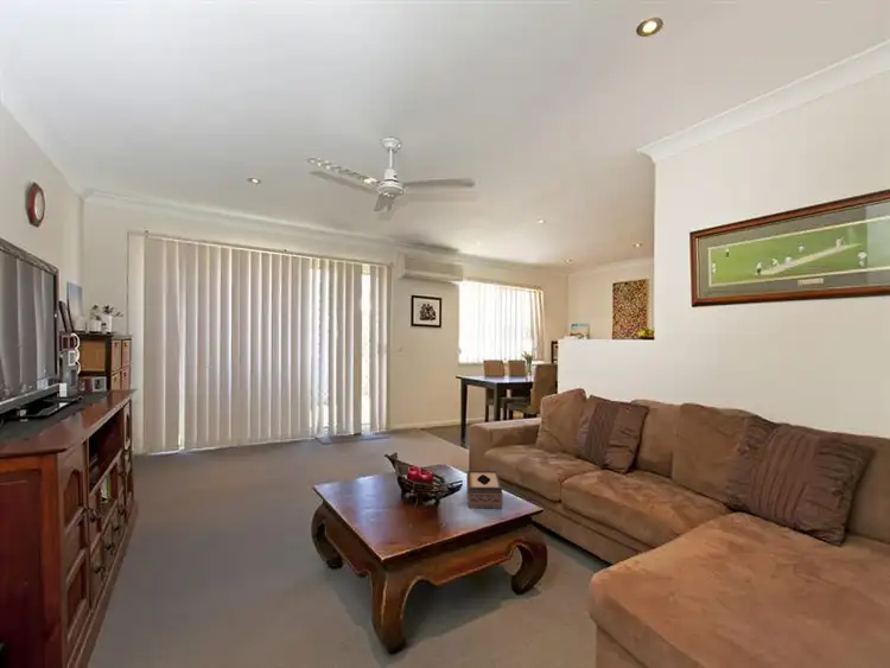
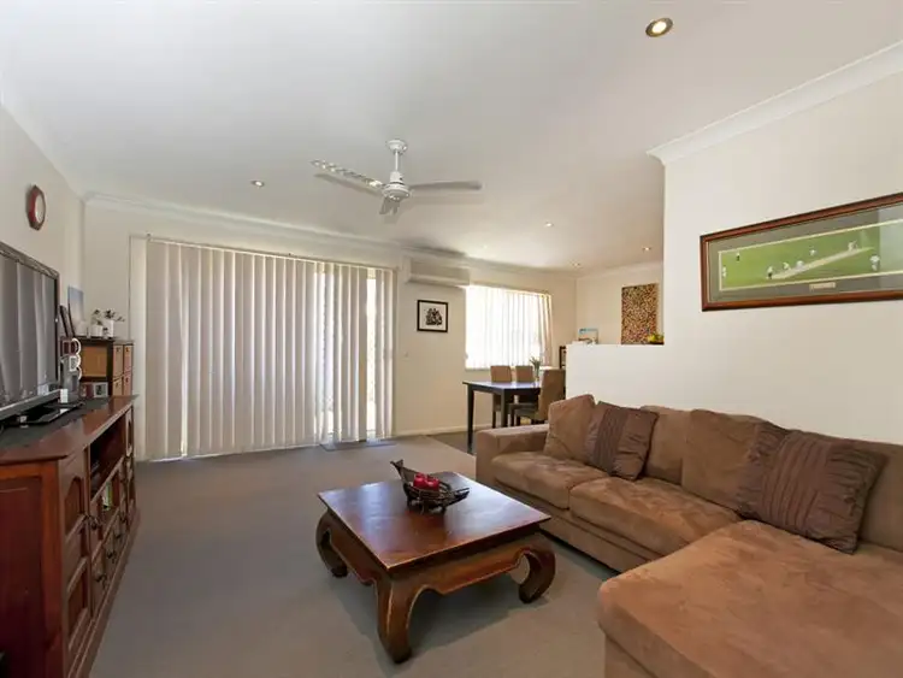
- tissue box [465,470,503,510]
